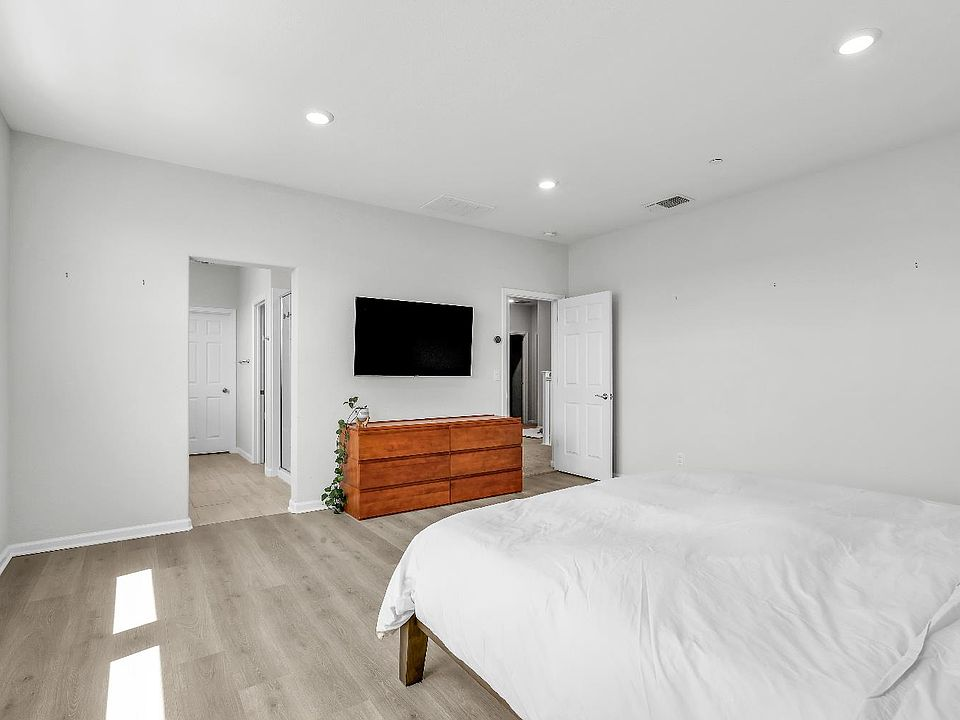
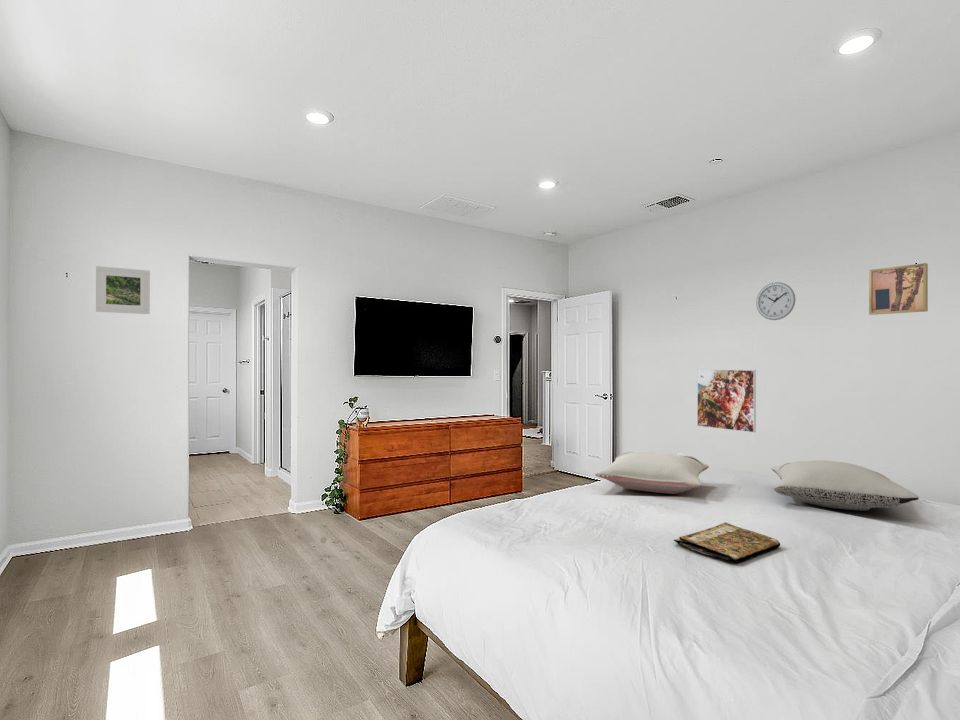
+ wall clock [755,281,797,321]
+ pillow [770,460,920,511]
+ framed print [95,265,151,315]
+ wall art [868,262,929,316]
+ book [673,521,781,564]
+ pillow [594,451,710,495]
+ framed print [696,368,757,433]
